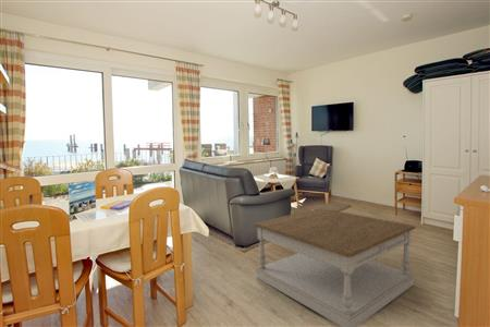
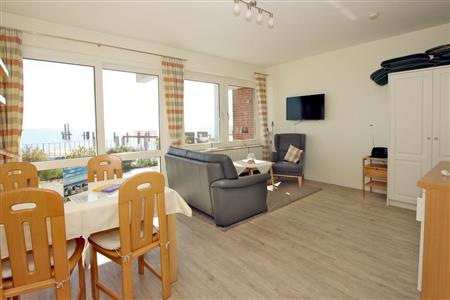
- coffee table [253,207,417,327]
